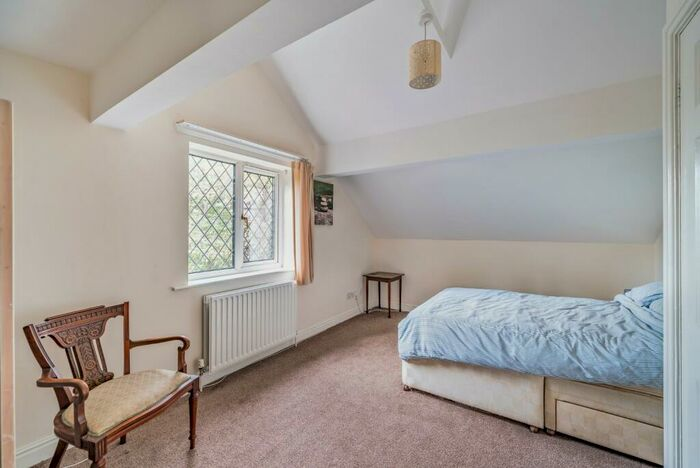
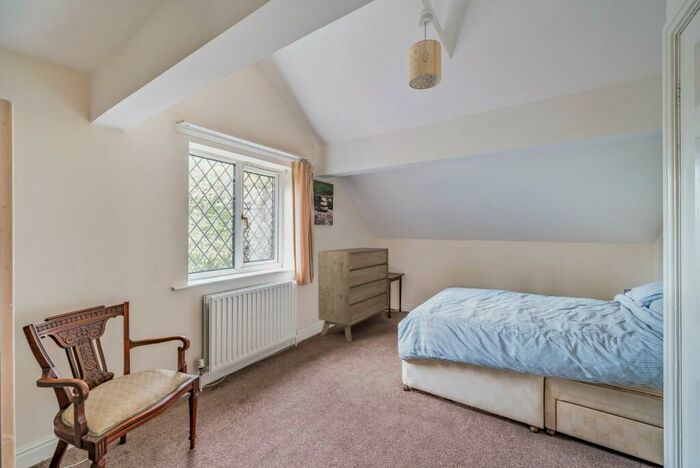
+ dresser [317,247,390,343]
